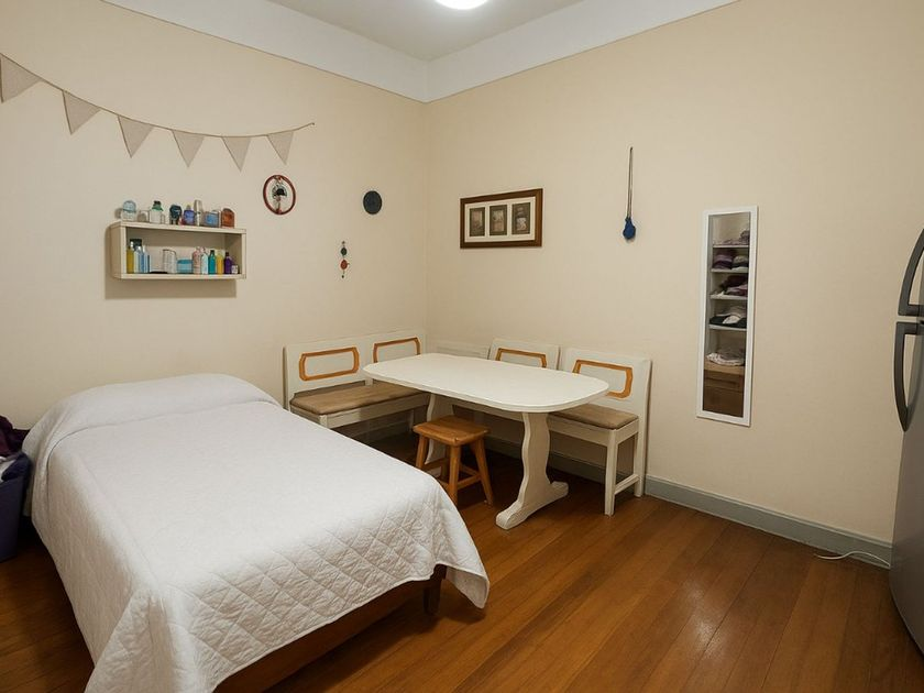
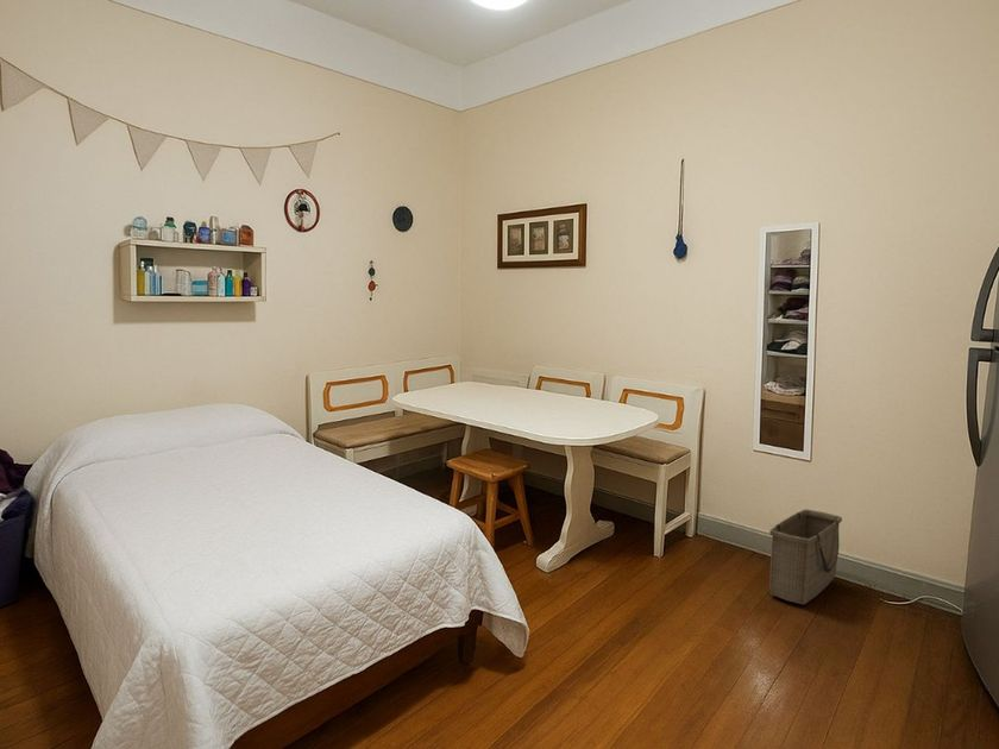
+ basket [768,508,843,605]
